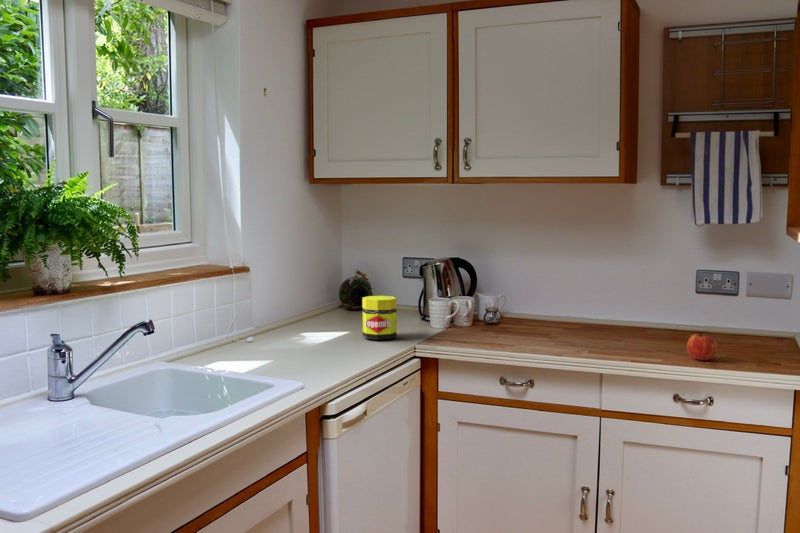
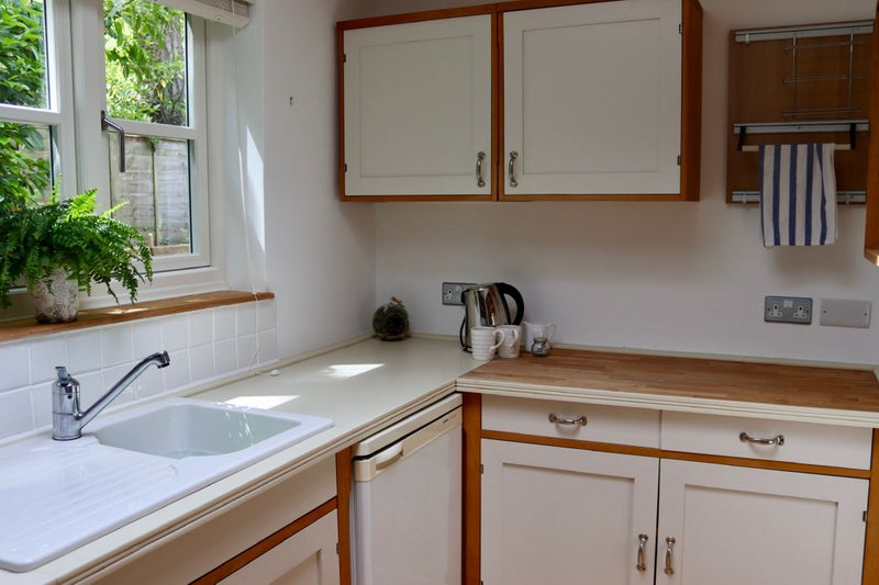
- fruit [686,331,718,361]
- jar [361,295,398,341]
